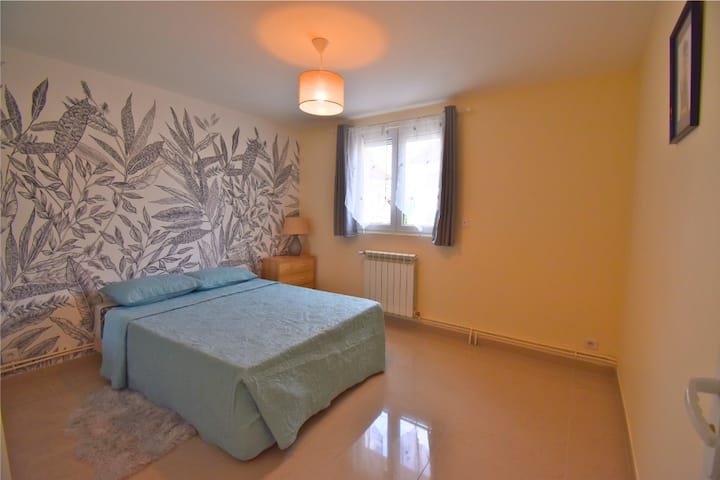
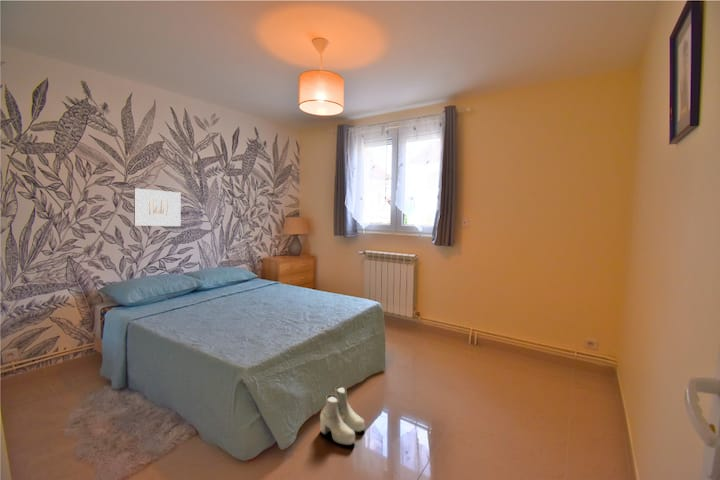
+ wall art [133,187,181,227]
+ boots [319,385,366,446]
